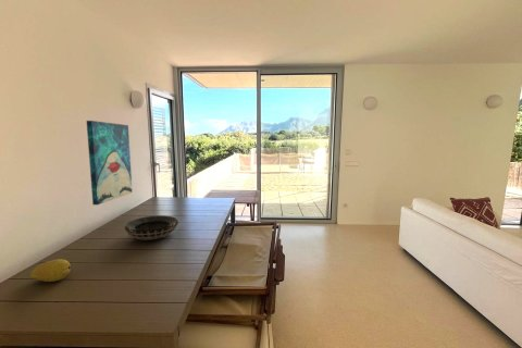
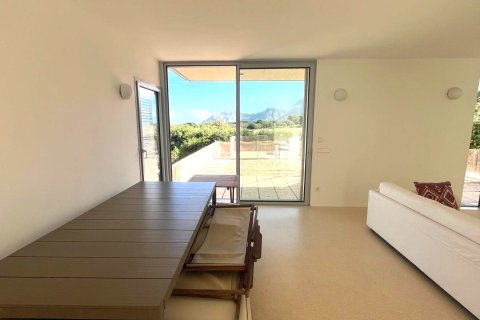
- wall art [86,120,134,206]
- fruit [29,258,72,283]
- decorative bowl [123,214,179,240]
